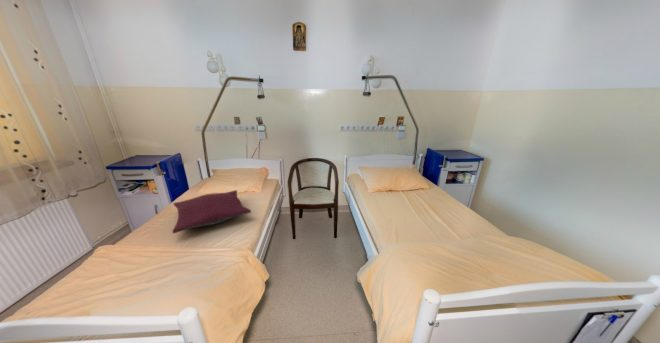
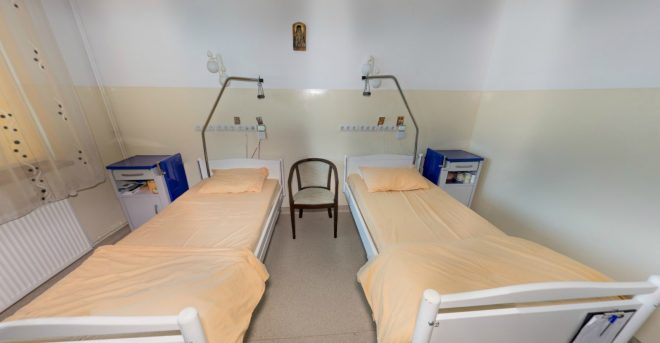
- pillow [171,189,252,234]
